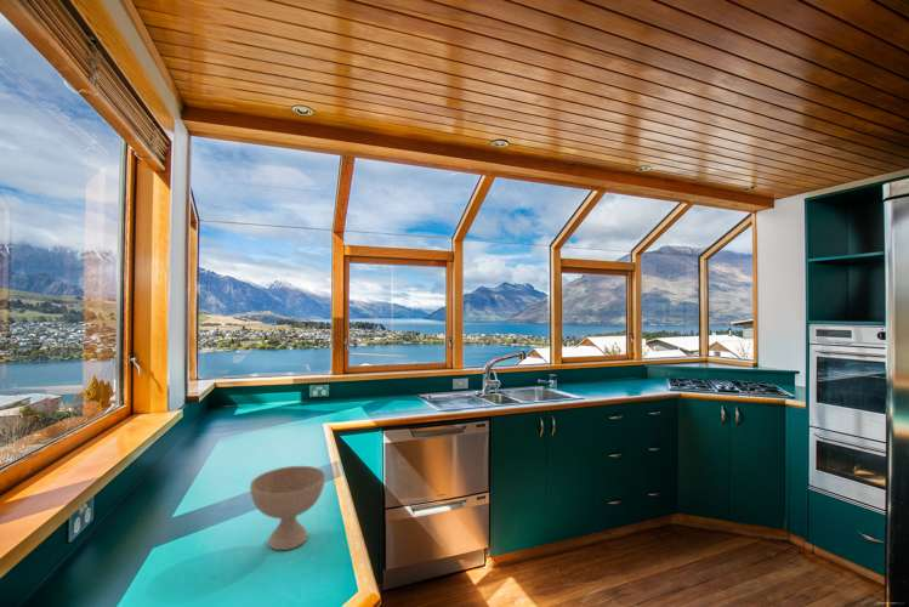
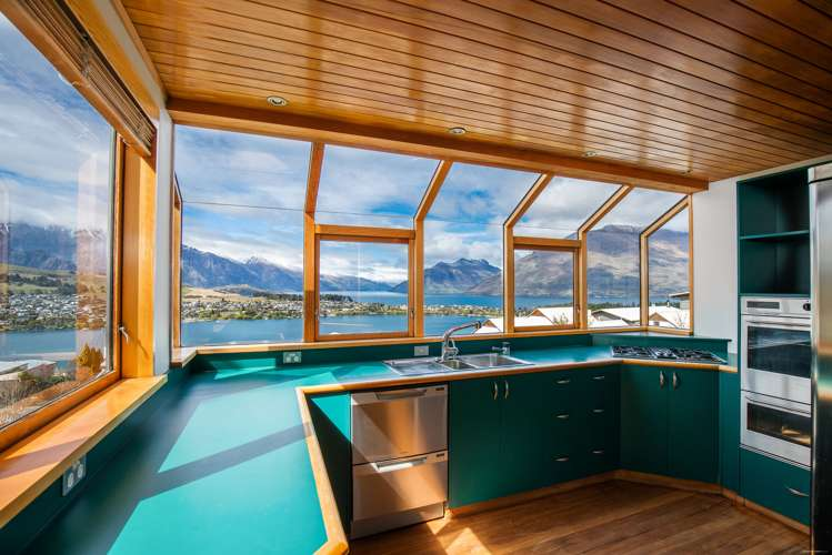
- bowl [249,465,326,551]
